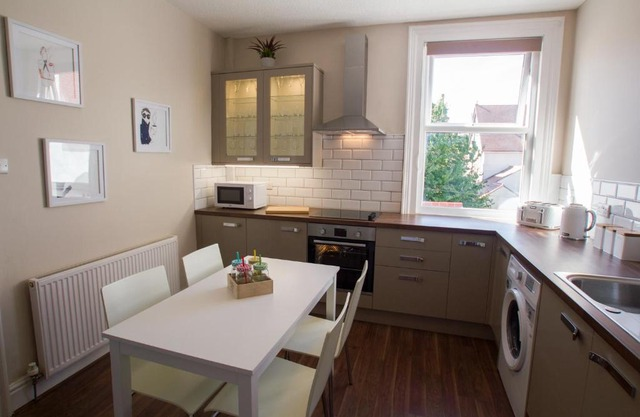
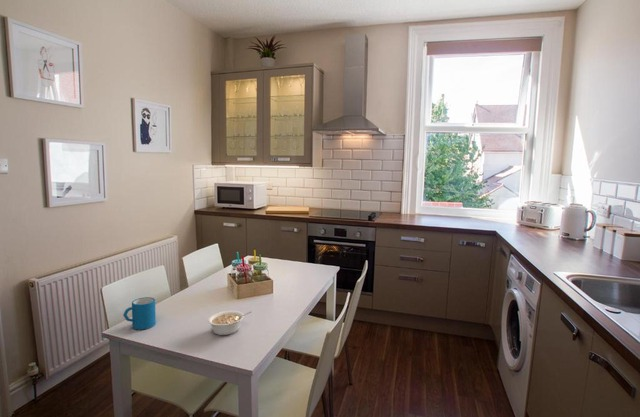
+ mug [122,296,157,331]
+ legume [207,310,252,336]
